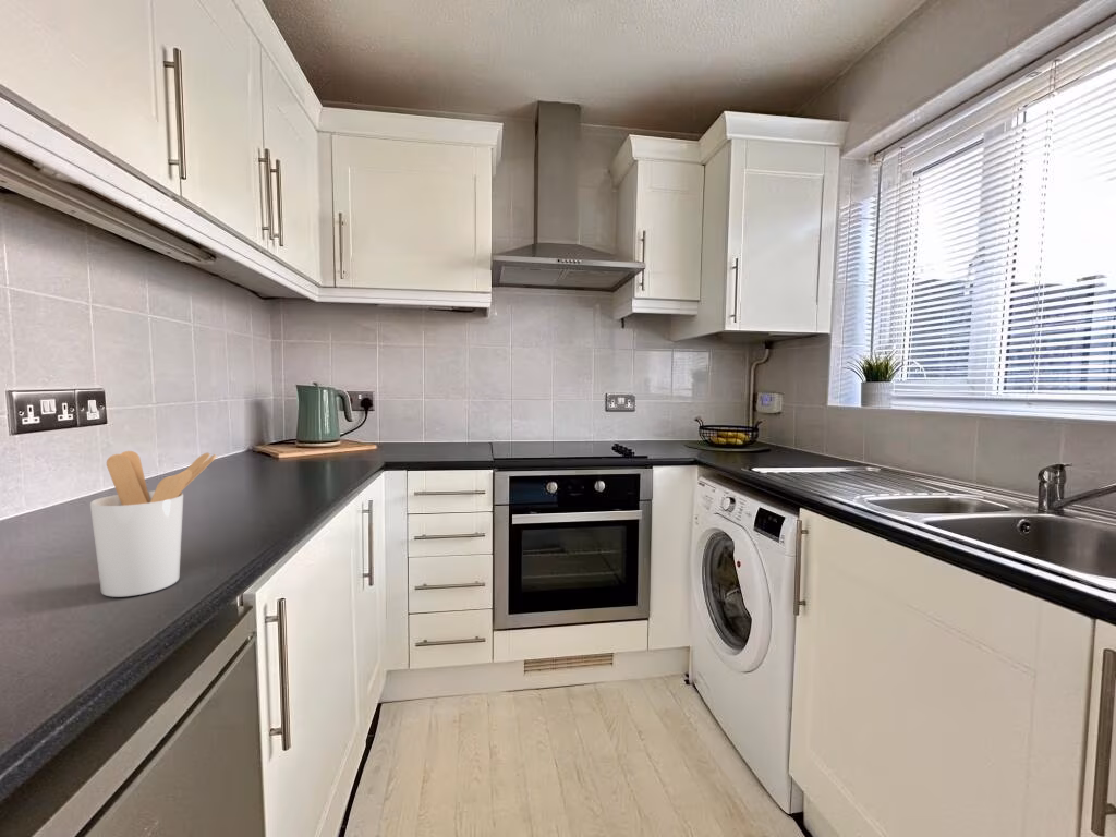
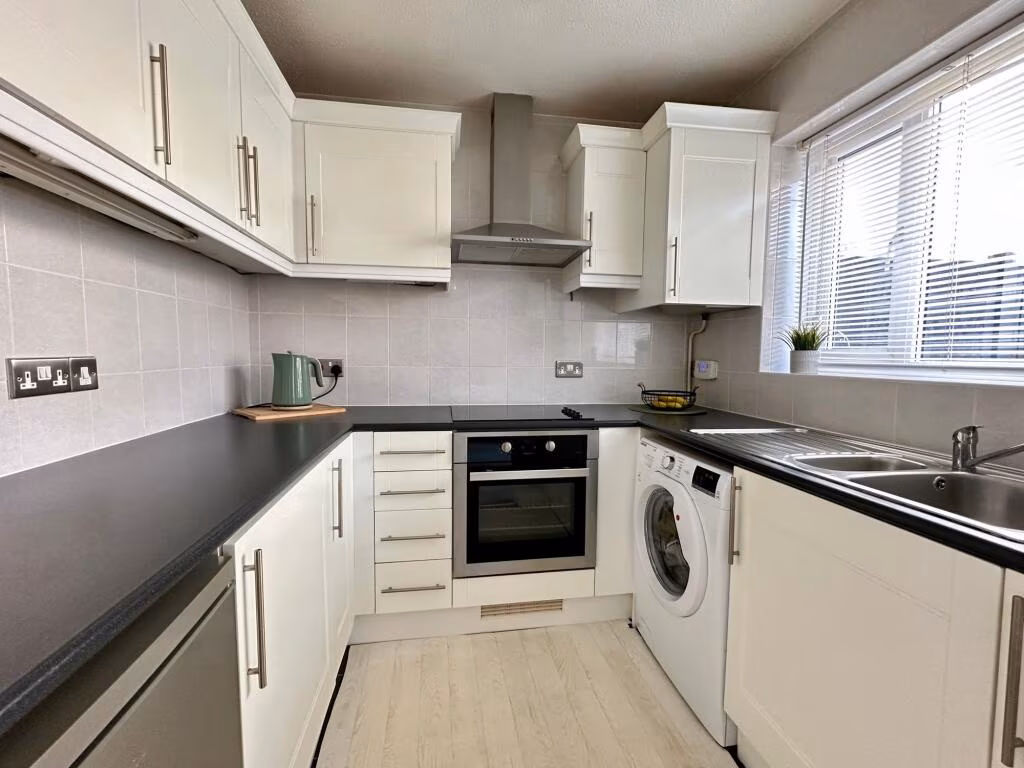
- utensil holder [89,450,218,598]
